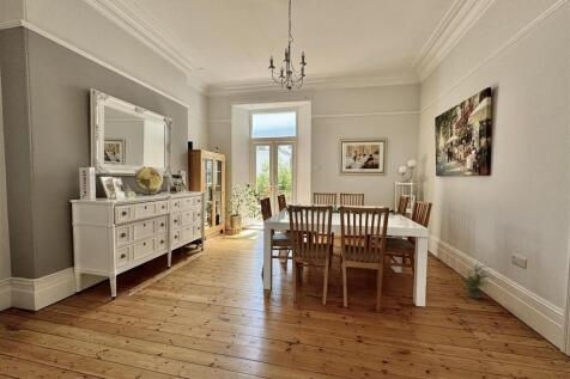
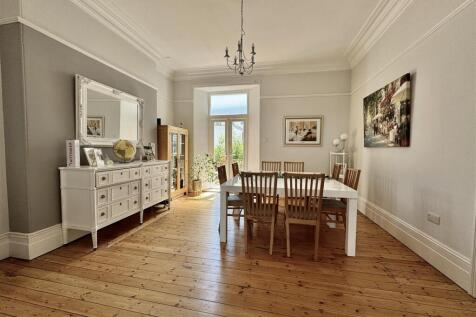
- potted plant [460,259,498,300]
